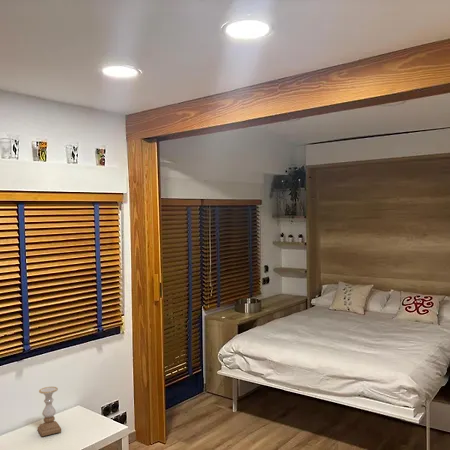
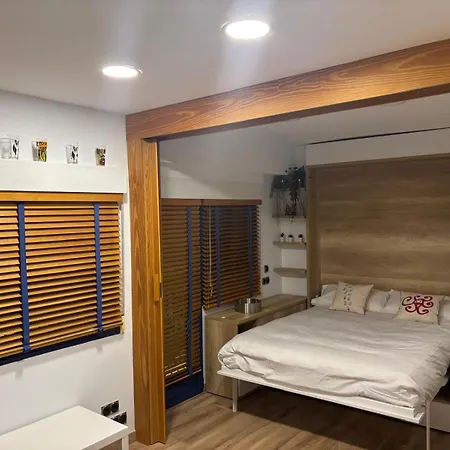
- candle holder [37,386,62,437]
